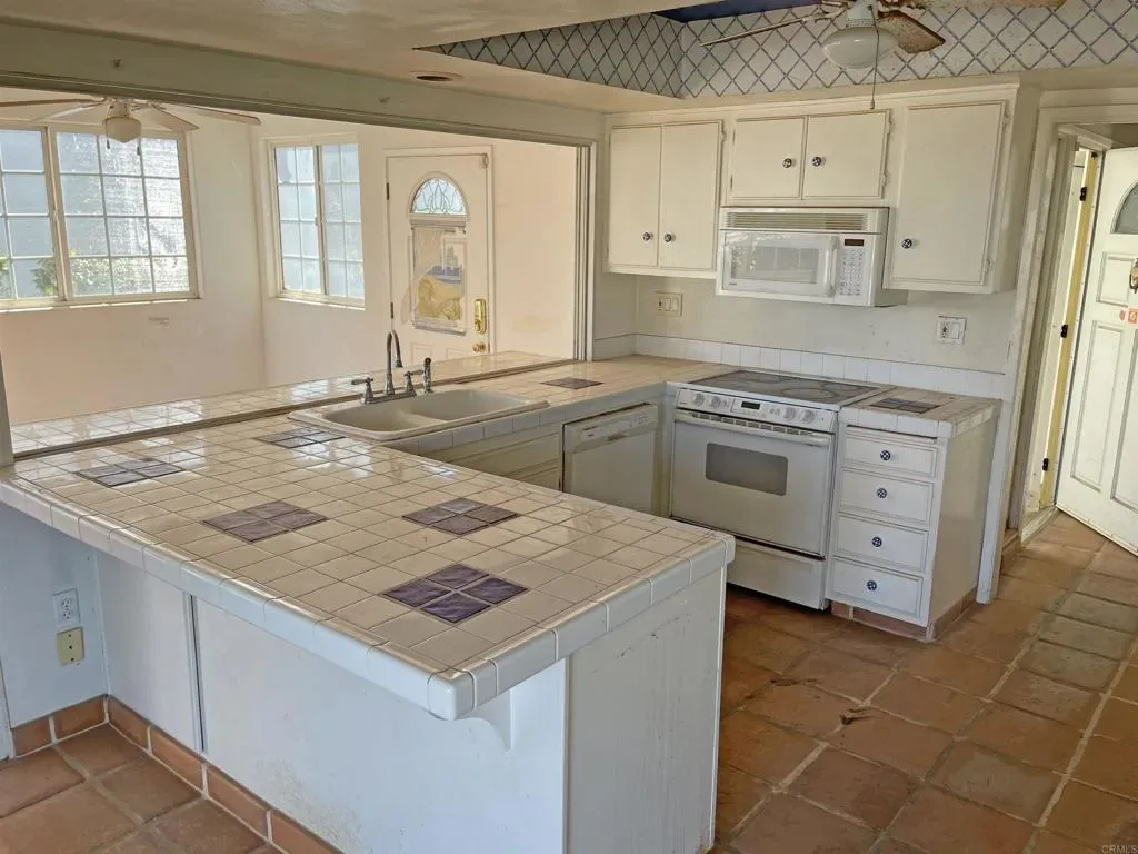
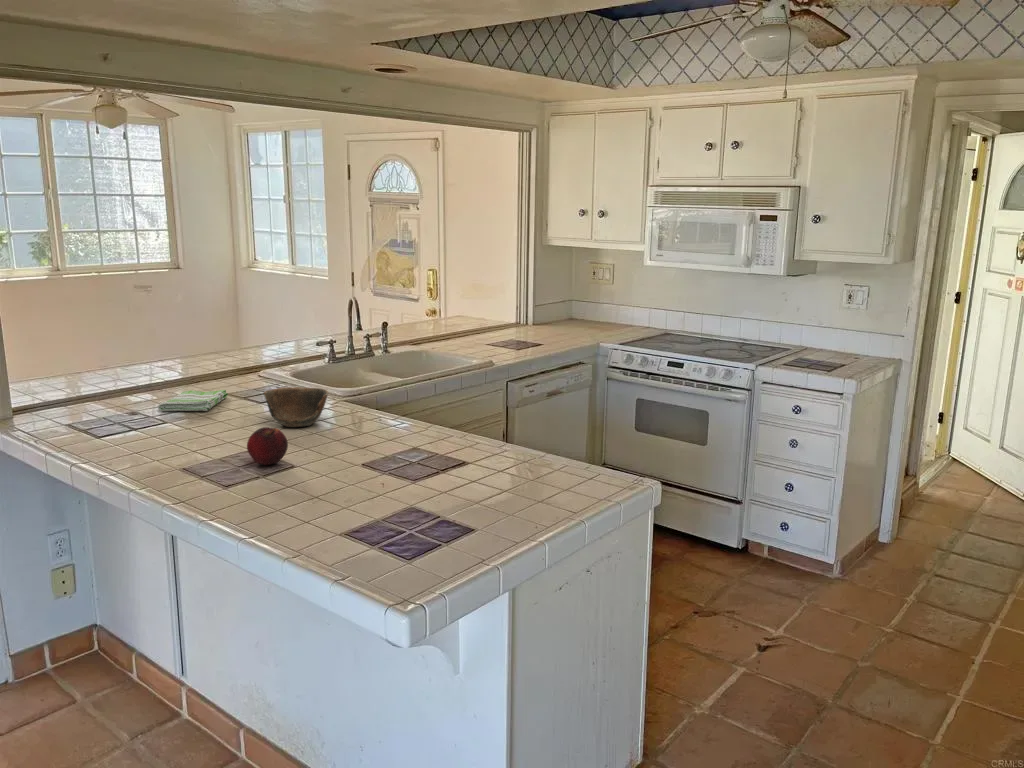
+ bowl [263,386,329,428]
+ fruit [246,426,289,466]
+ dish towel [157,389,229,412]
